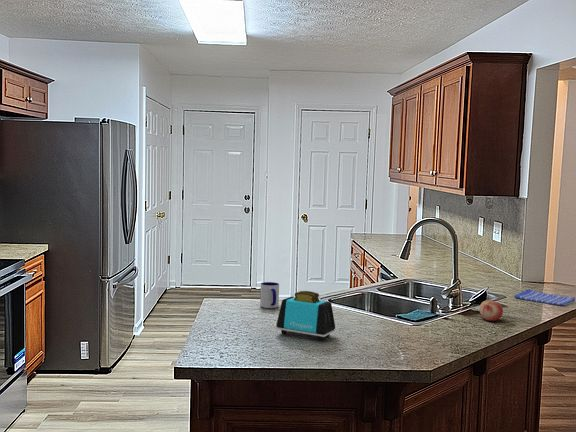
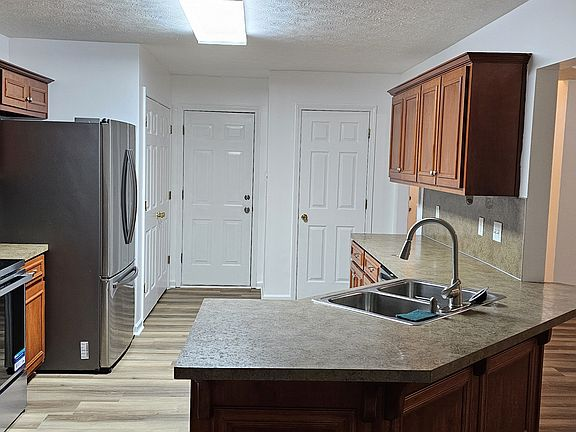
- dish towel [513,288,576,307]
- mug [259,281,280,309]
- toaster [275,290,336,342]
- fruit [479,299,504,322]
